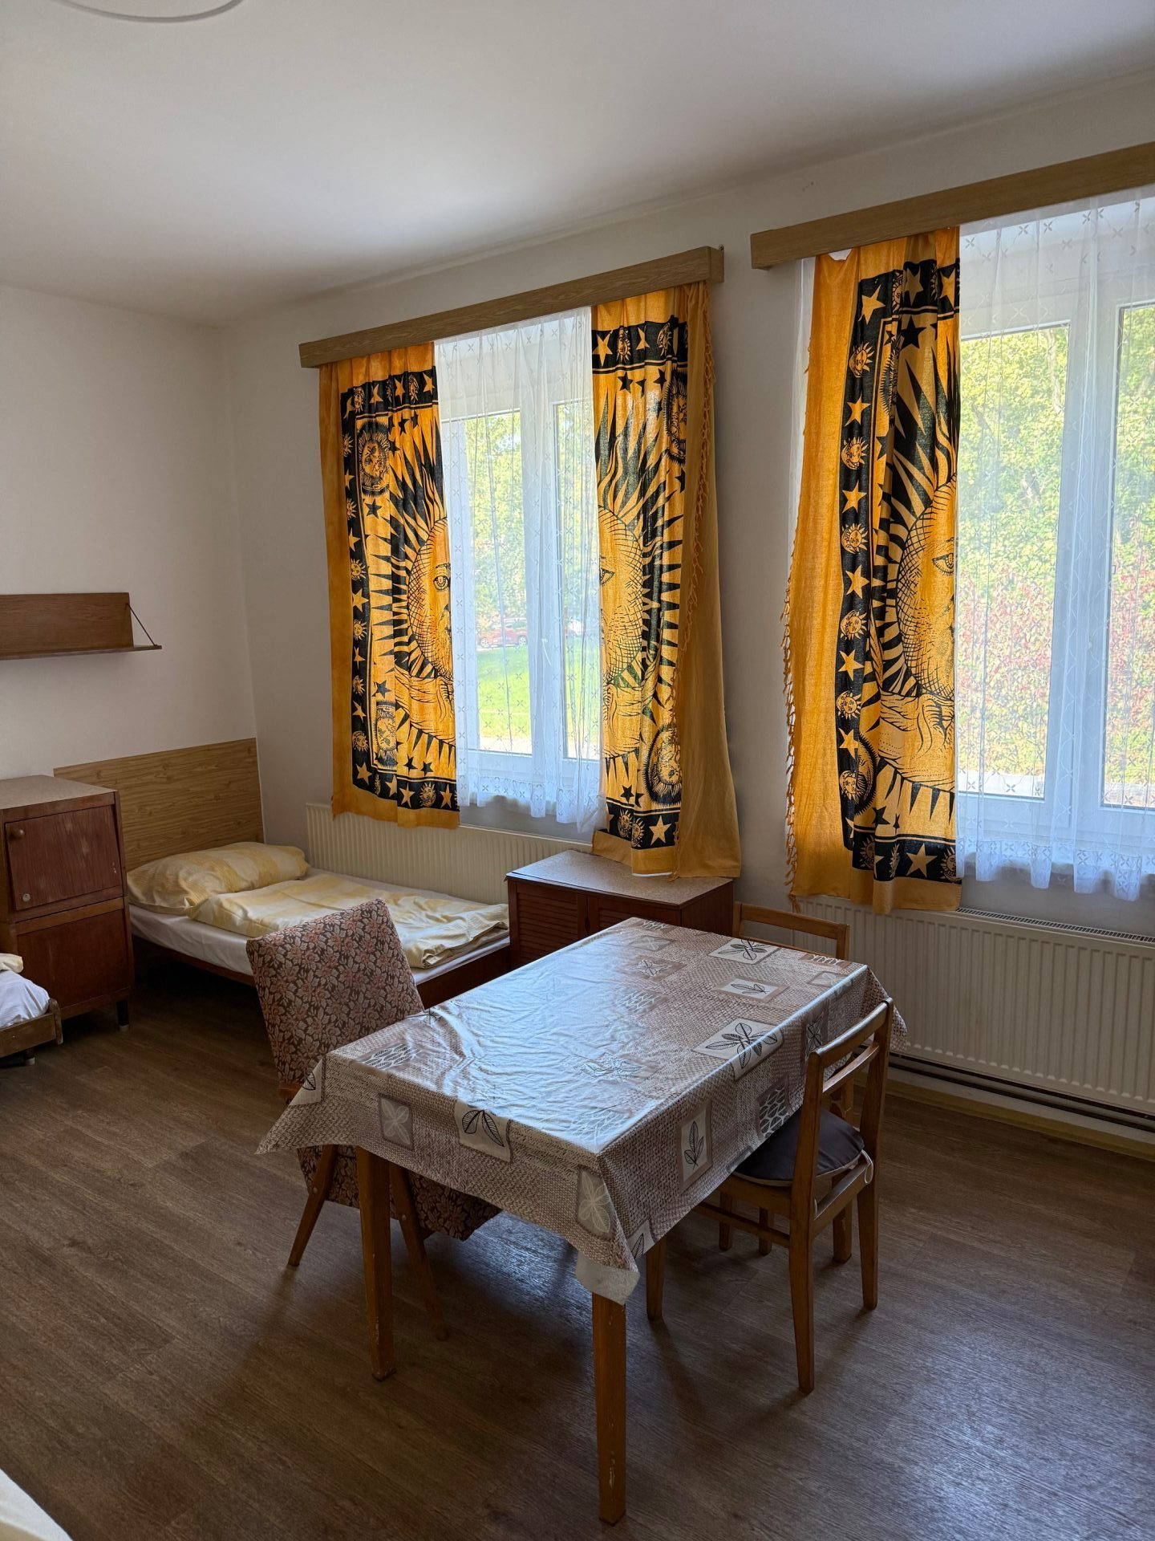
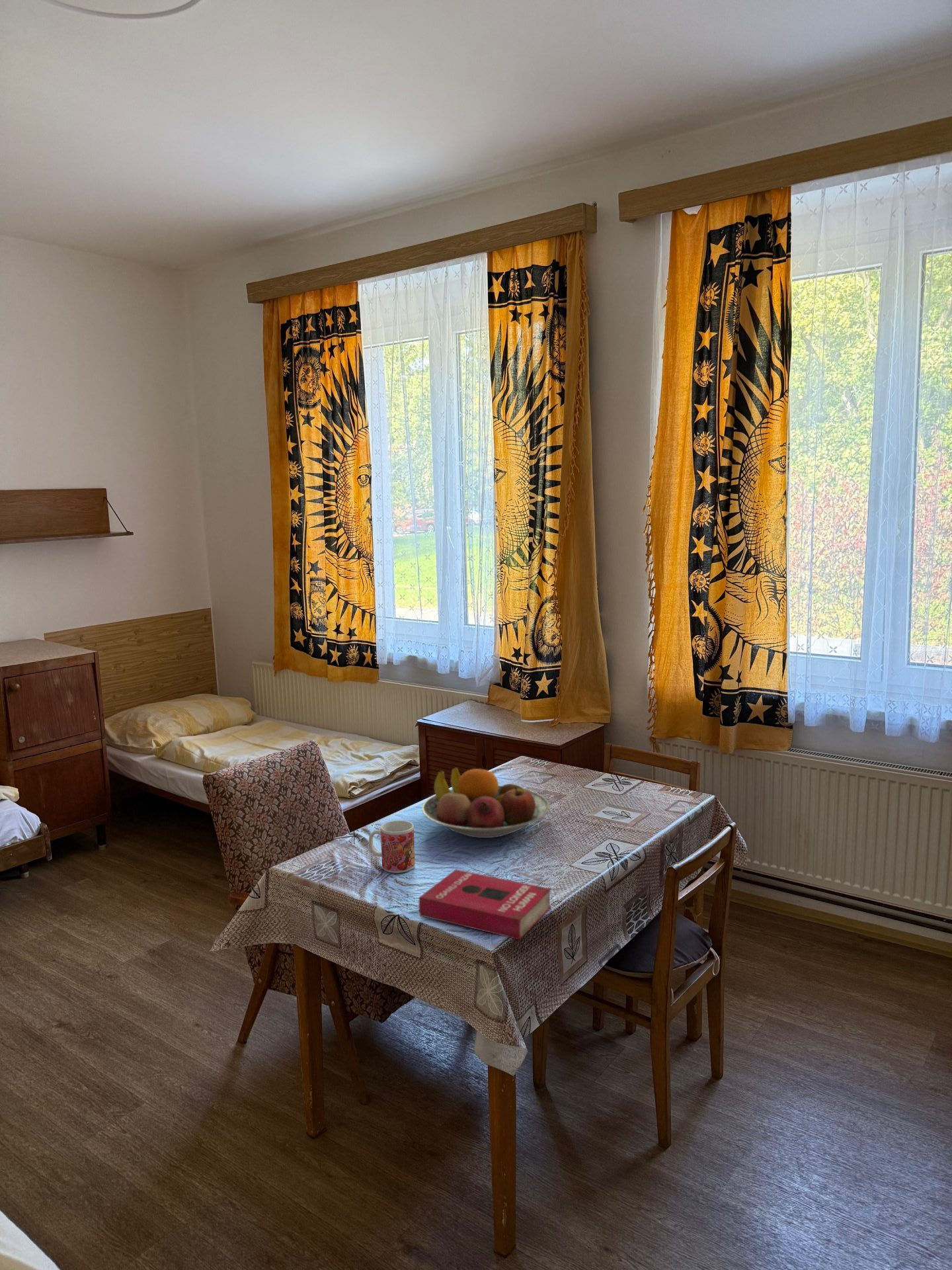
+ mug [368,820,415,874]
+ book [418,868,551,941]
+ fruit bowl [421,767,550,839]
